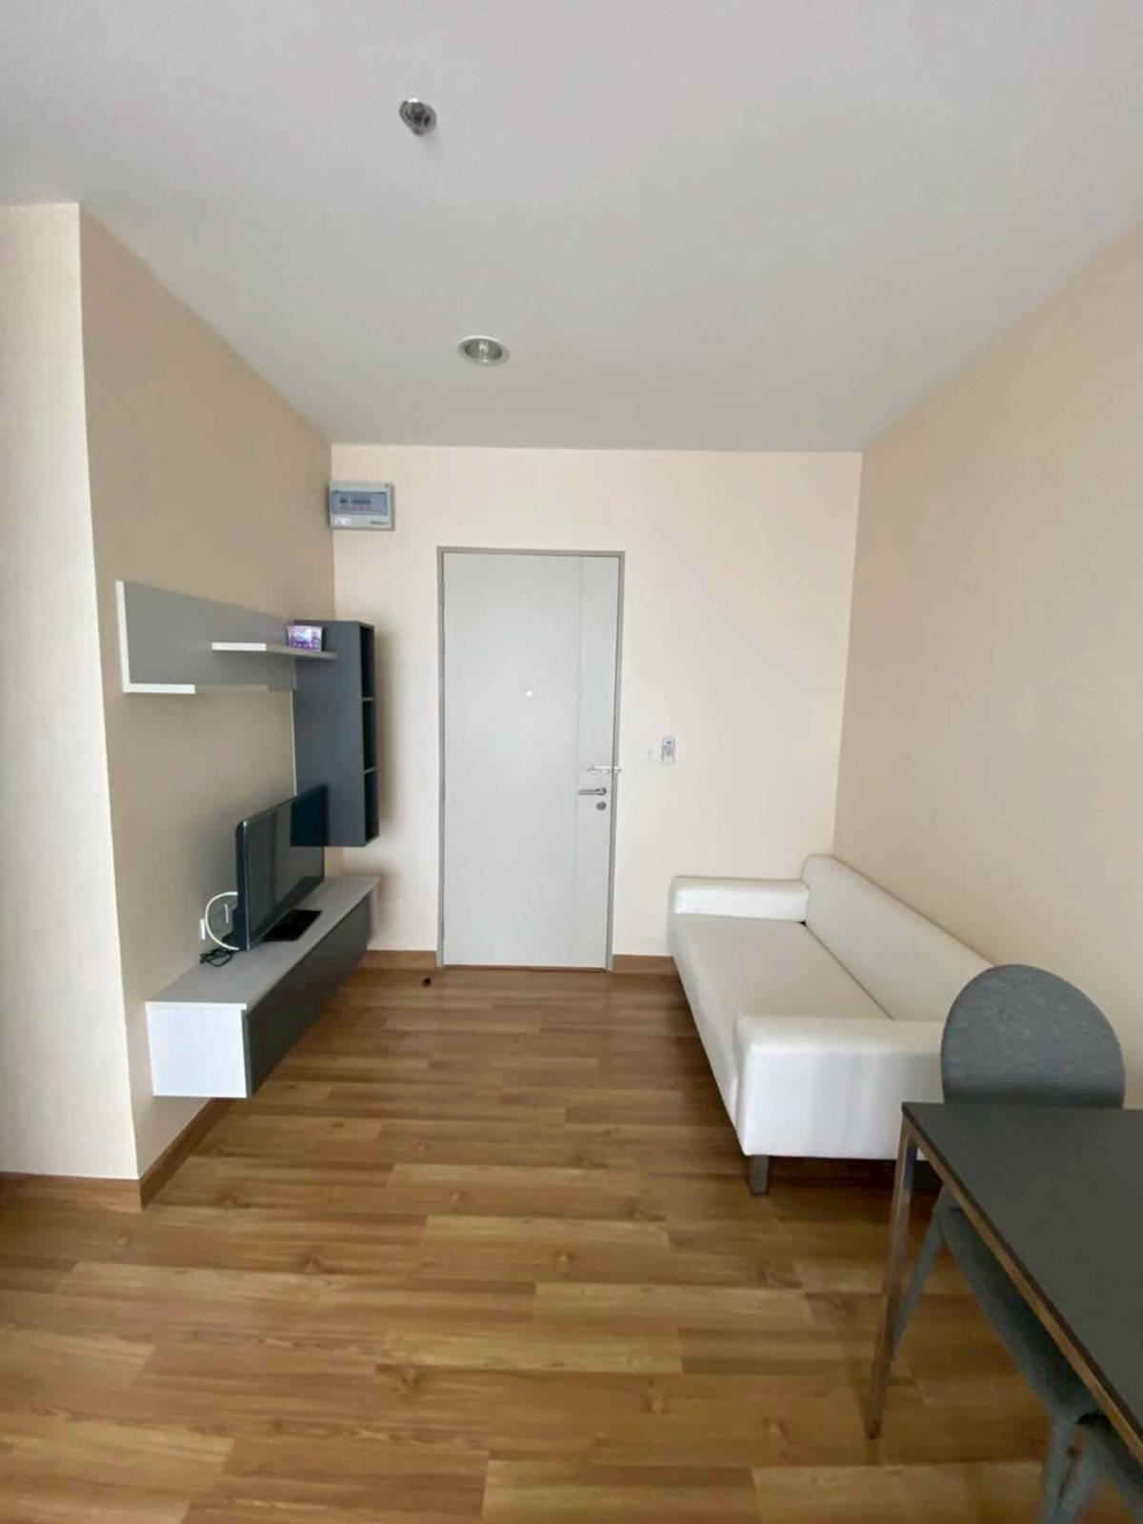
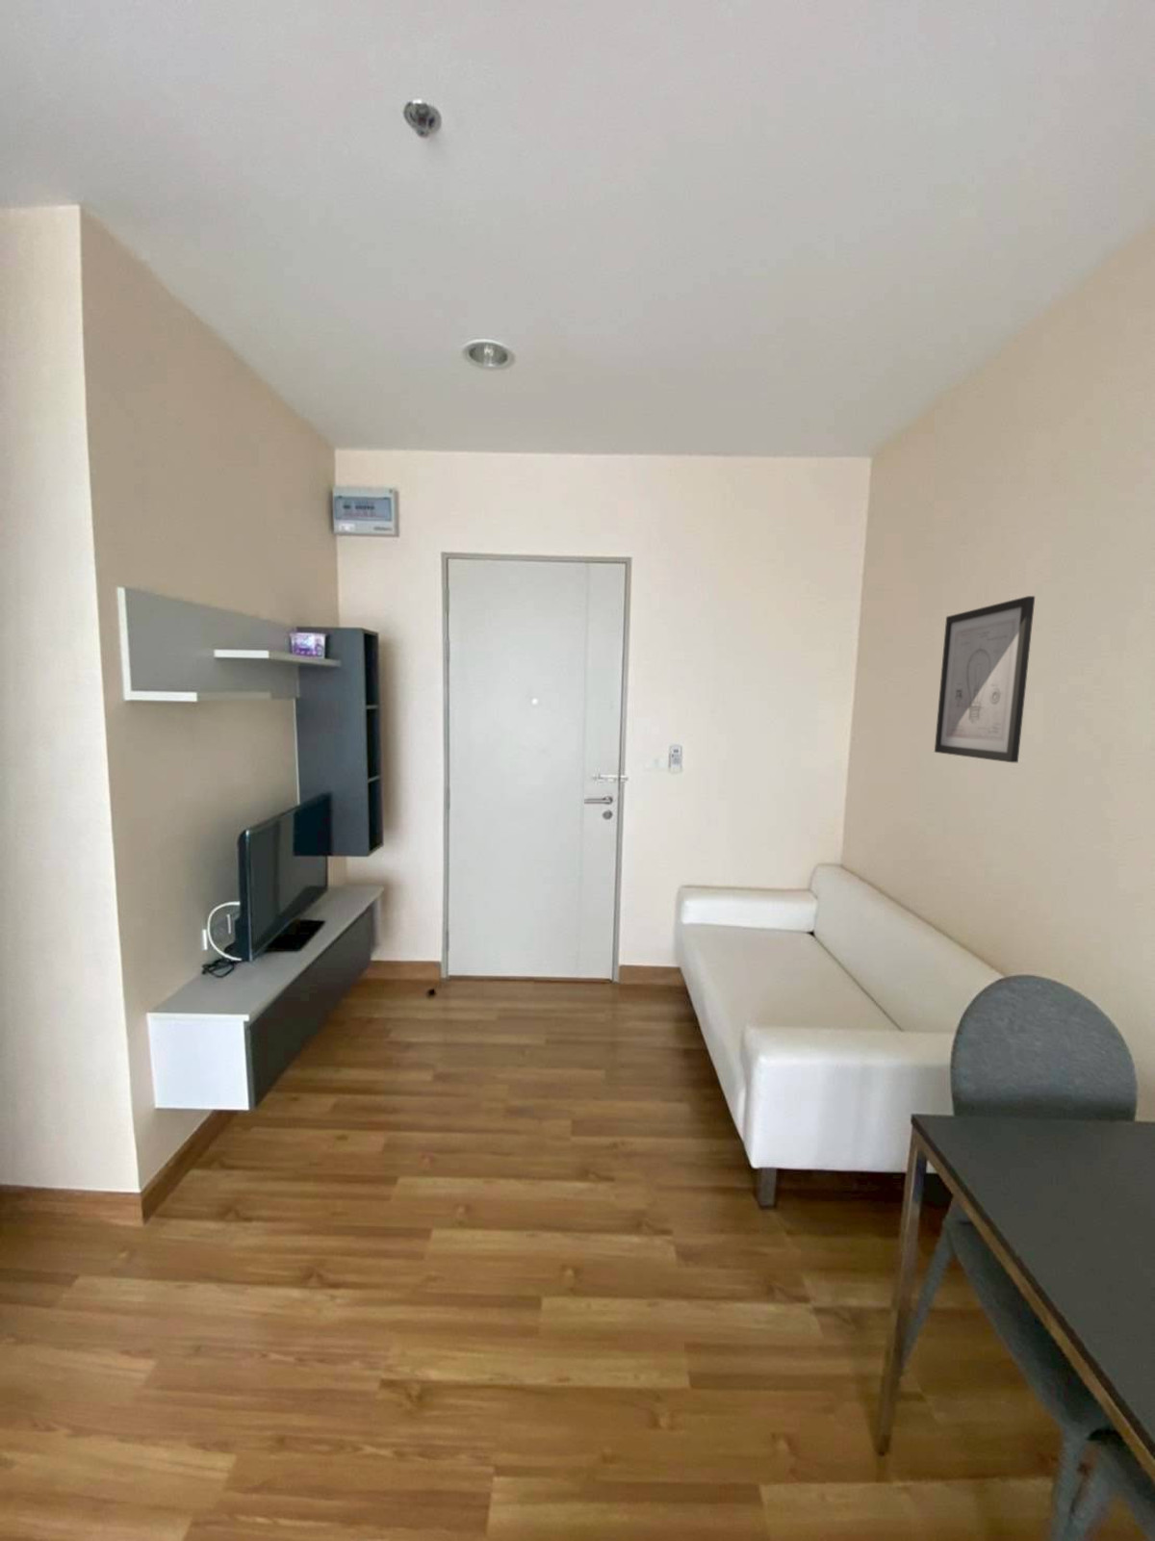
+ wall art [934,595,1036,763]
